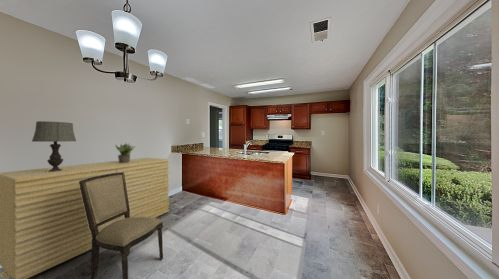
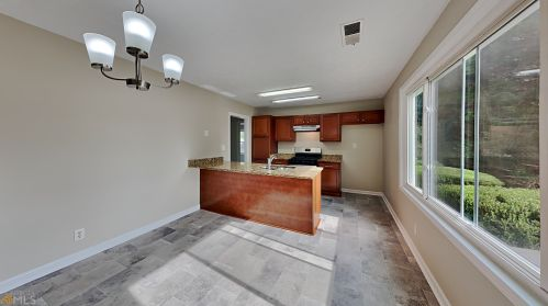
- table lamp [31,120,77,172]
- dining chair [79,172,164,279]
- potted plant [115,143,137,163]
- sideboard [0,157,171,279]
